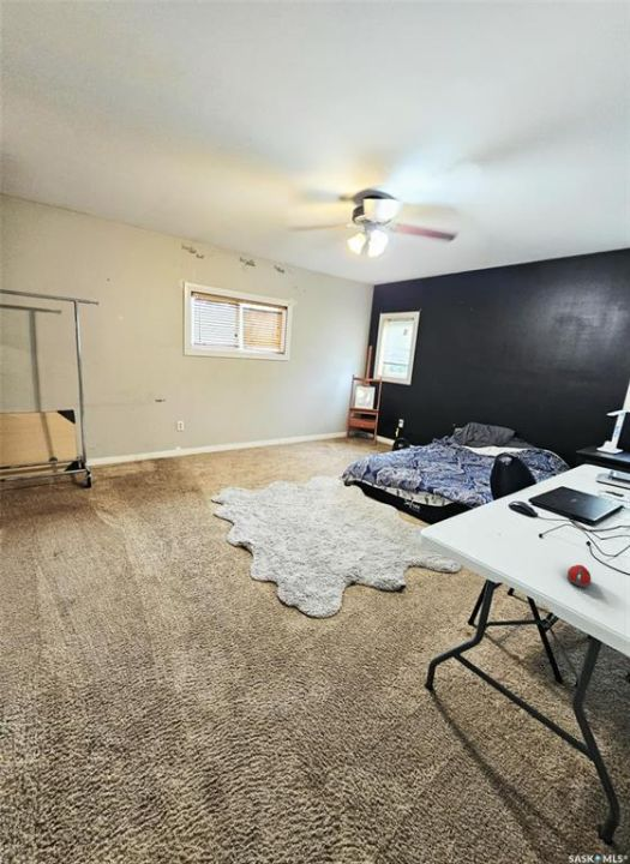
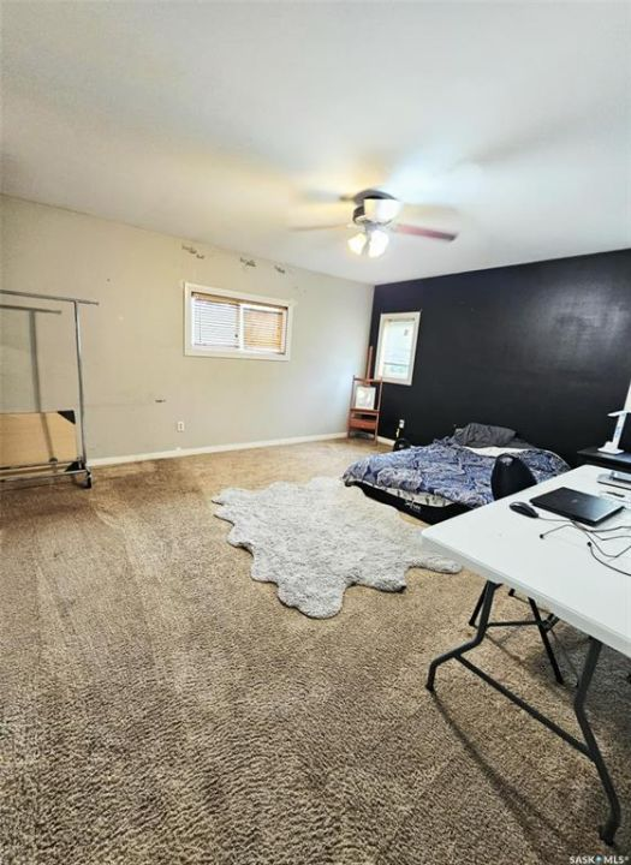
- computer mouse [566,564,592,589]
